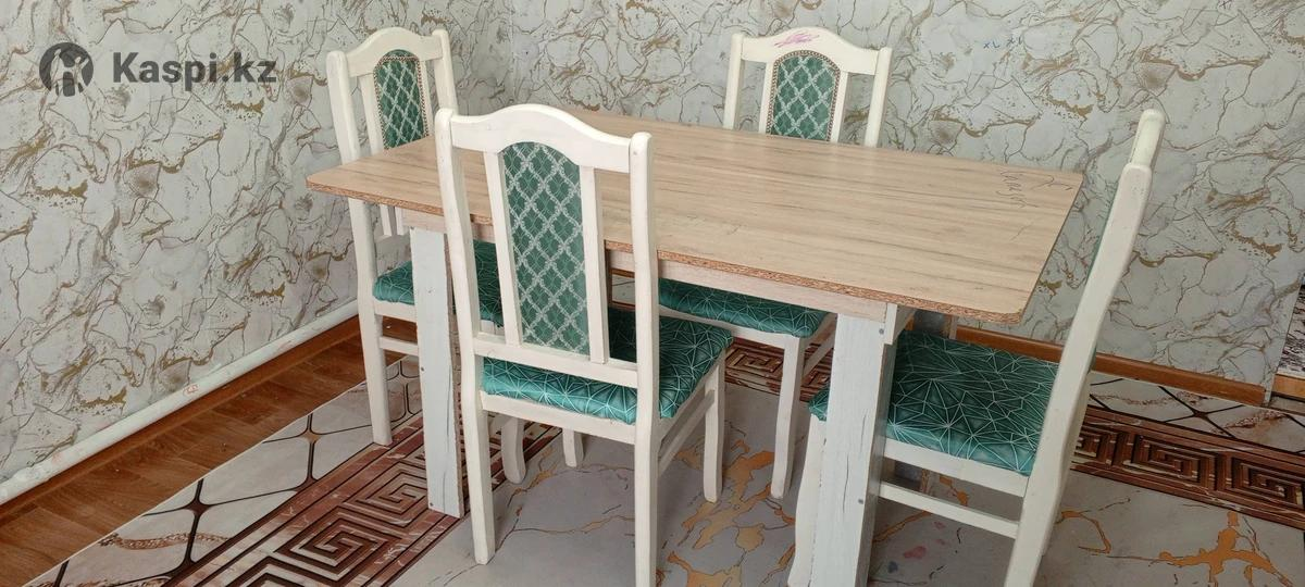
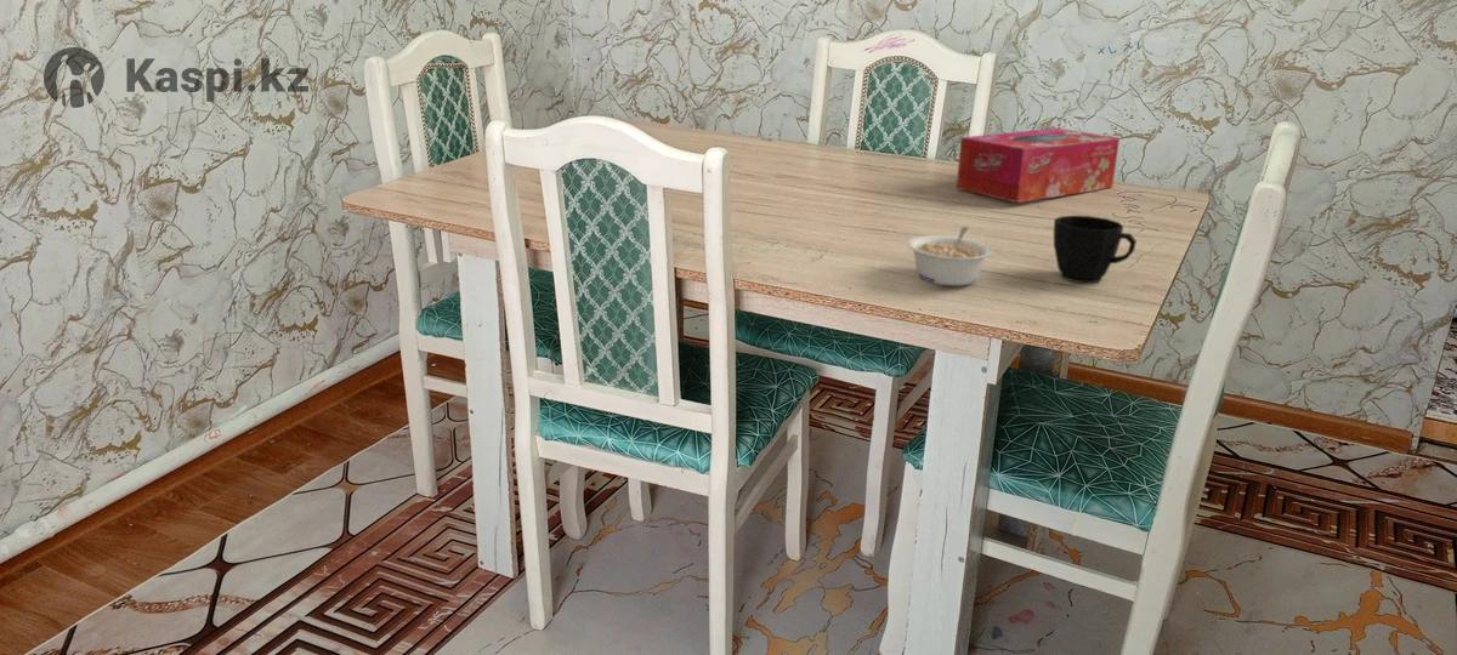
+ tissue box [956,127,1121,204]
+ cup [1053,215,1138,284]
+ legume [906,226,993,286]
